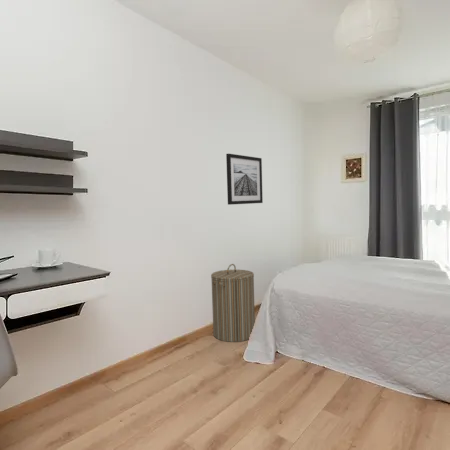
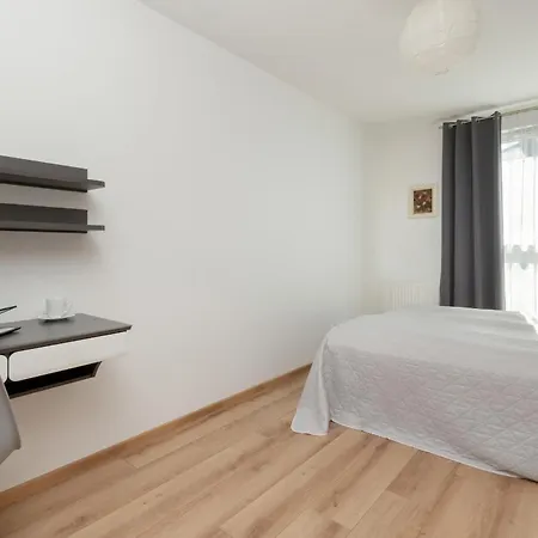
- wall art [225,153,264,206]
- laundry hamper [210,263,256,343]
